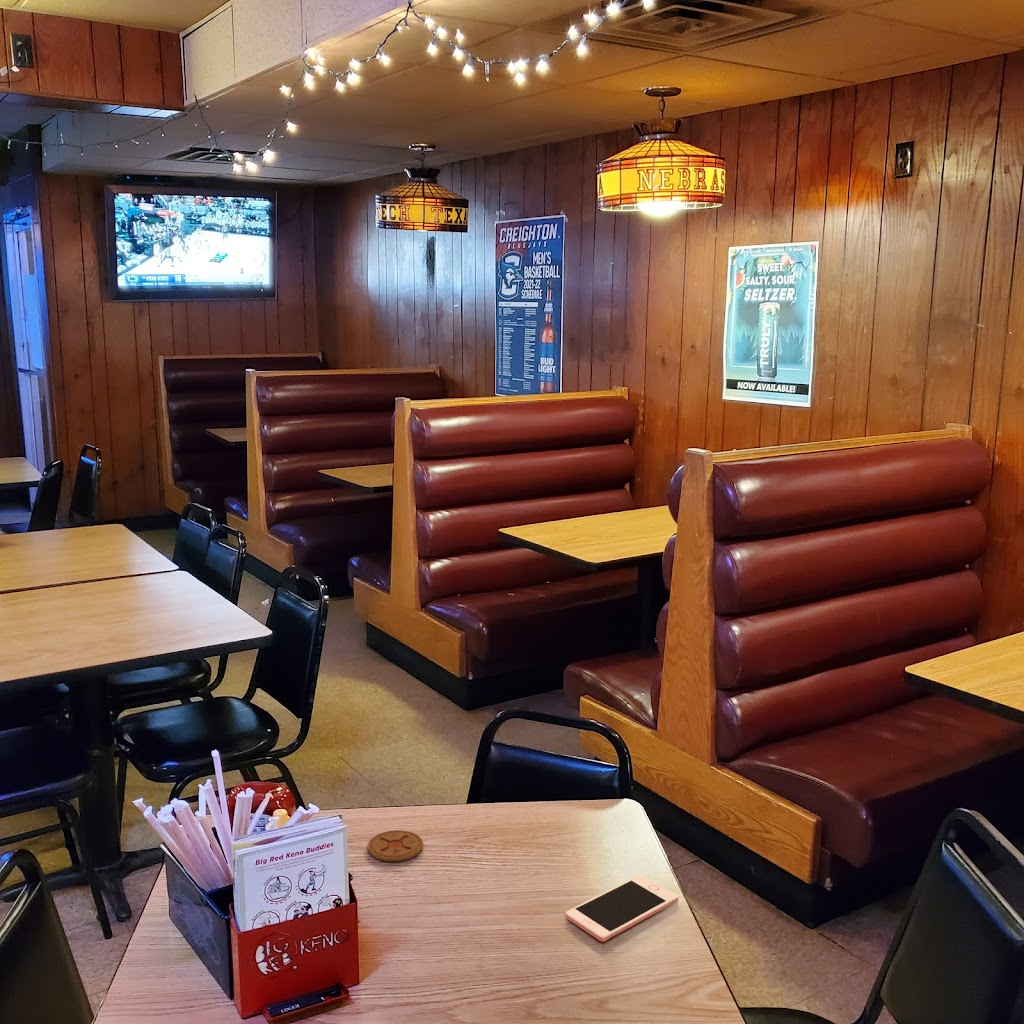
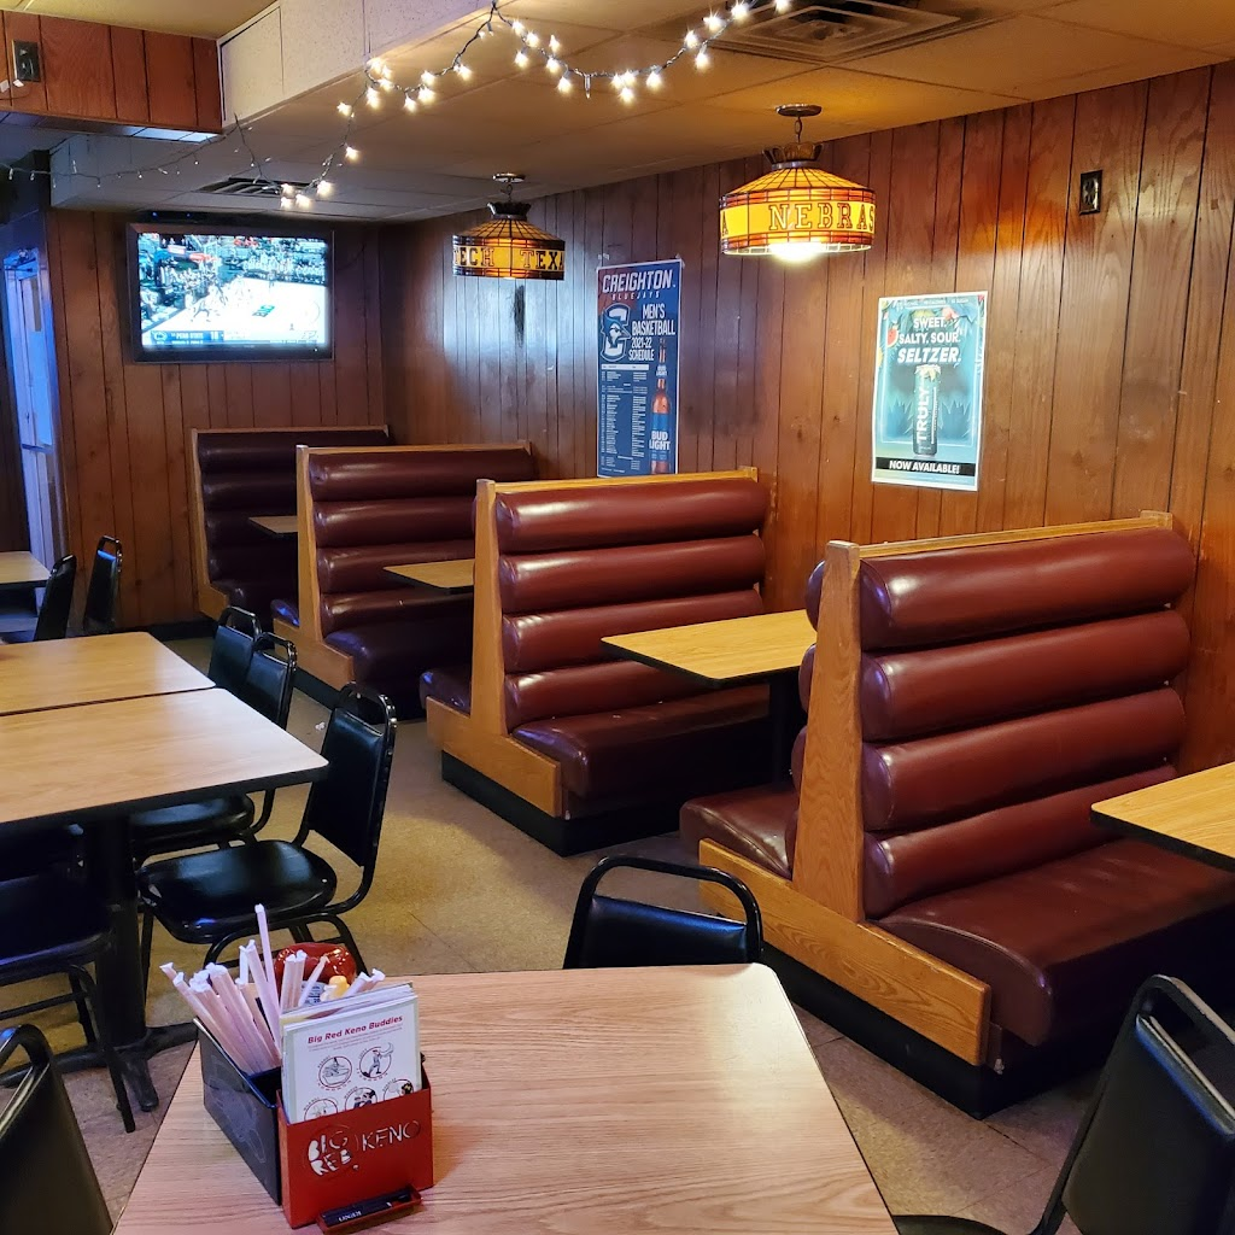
- coaster [367,829,424,862]
- cell phone [565,874,679,942]
